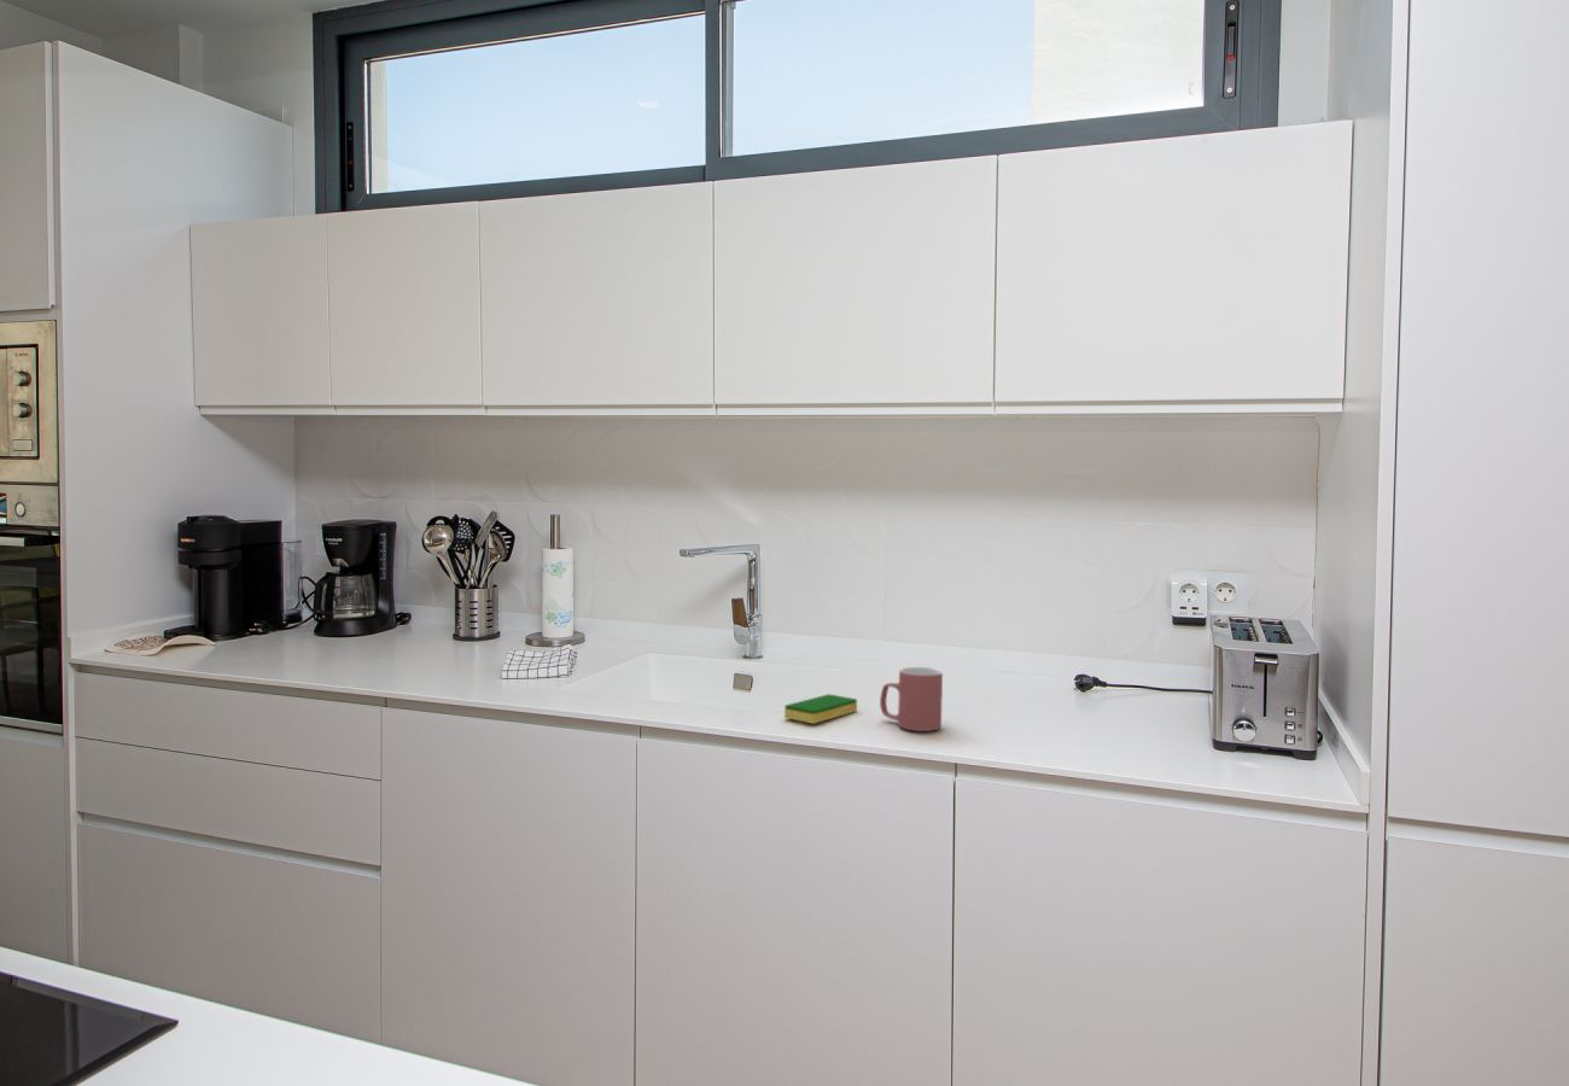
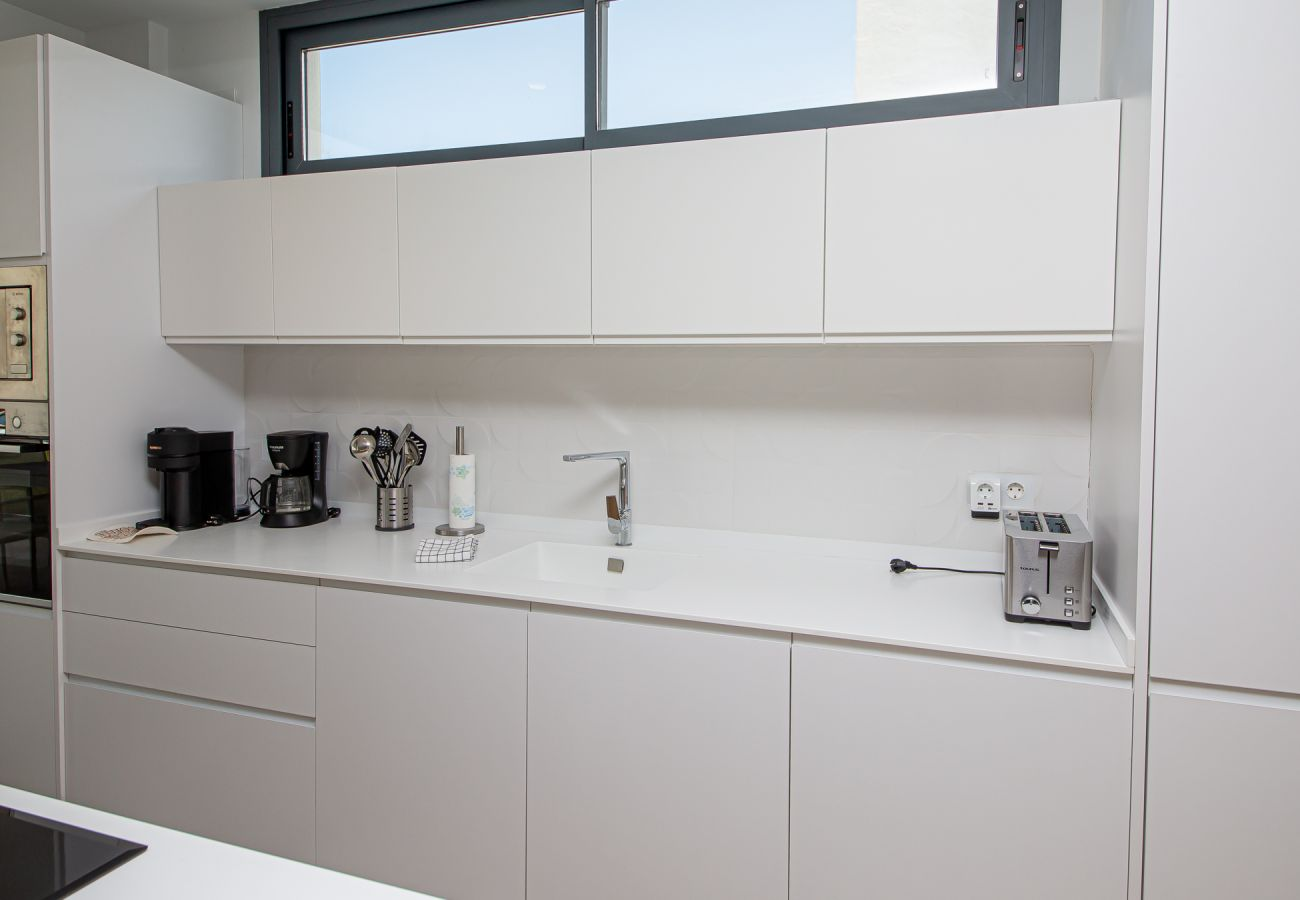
- mug [879,666,944,732]
- dish sponge [783,693,858,725]
